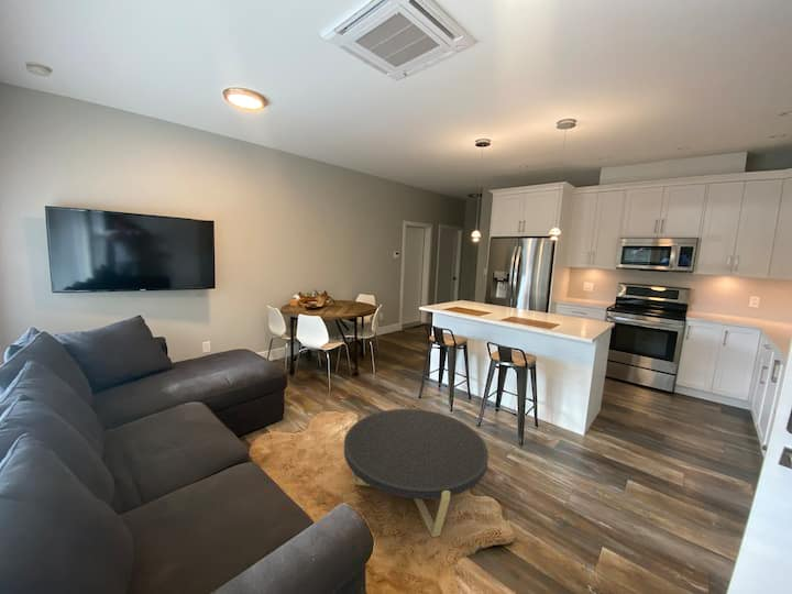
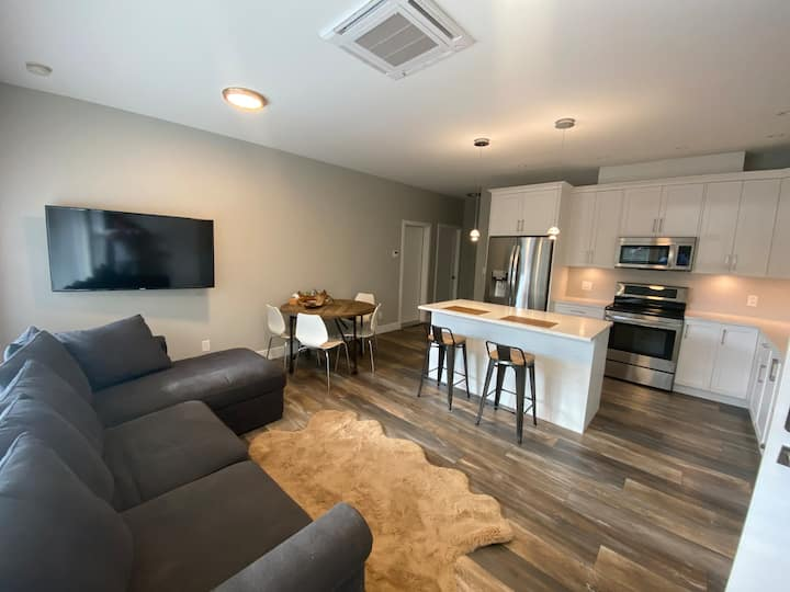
- coffee table [343,408,490,538]
